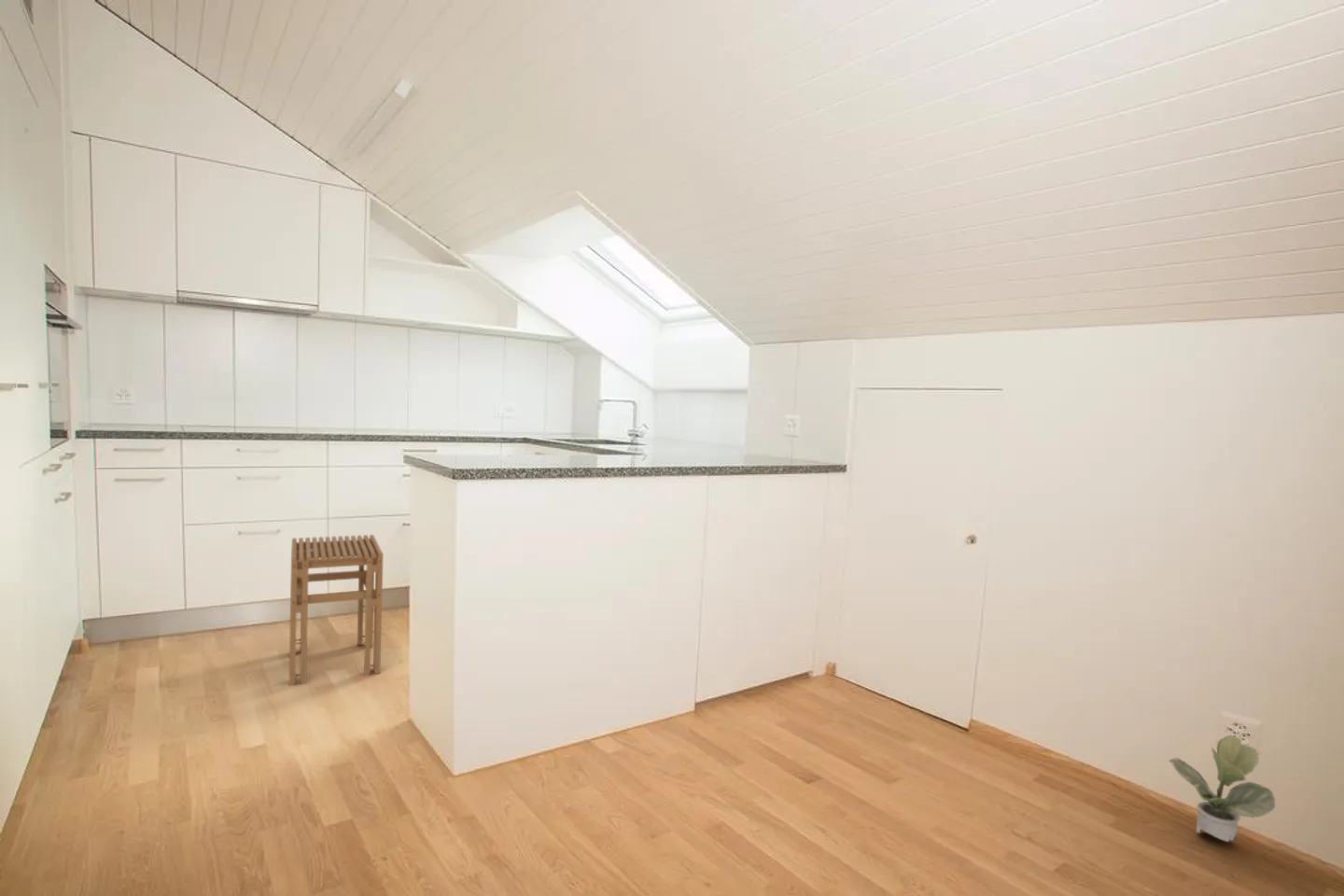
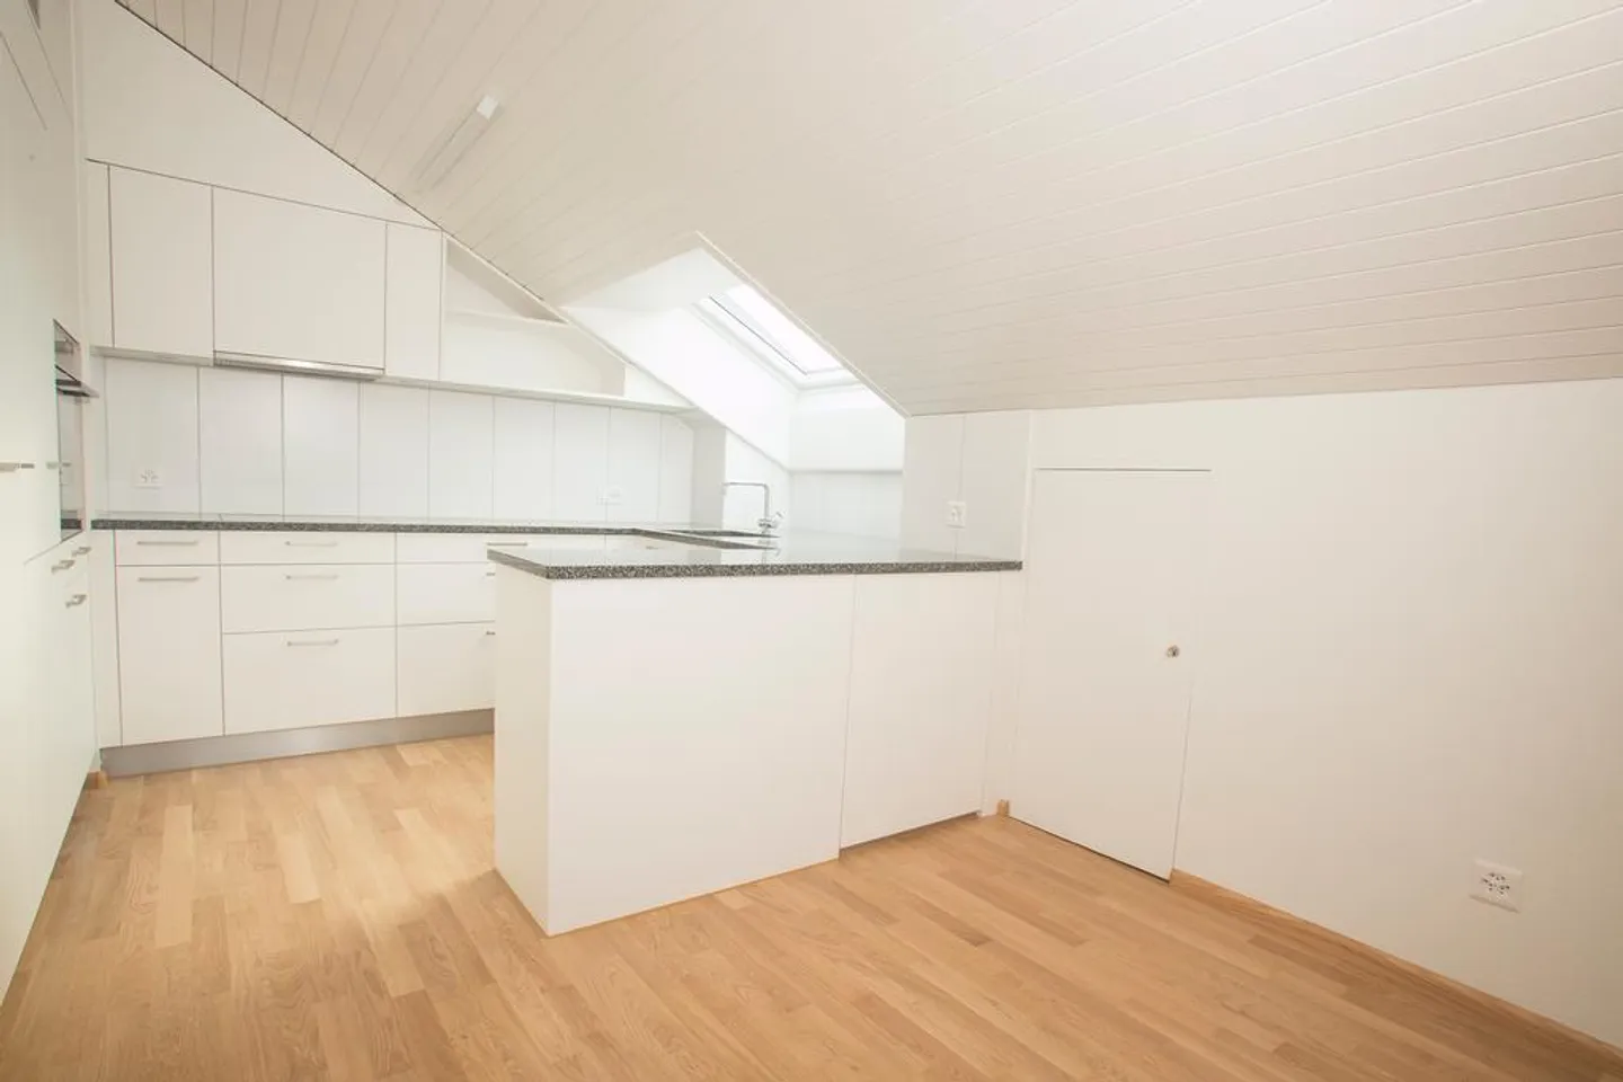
- stool [288,534,385,687]
- potted plant [1168,735,1276,843]
